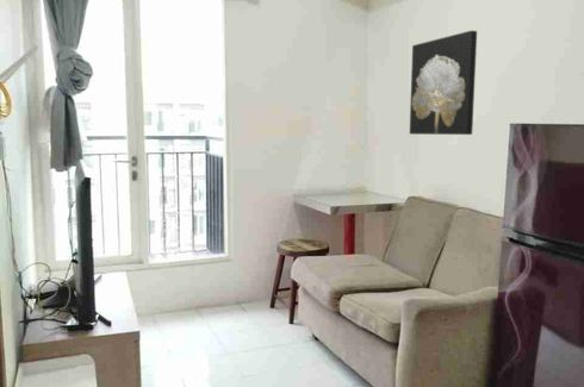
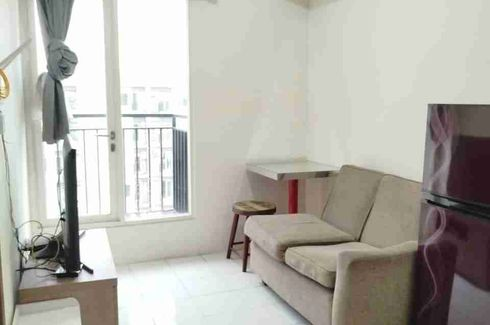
- wall art [409,30,478,136]
